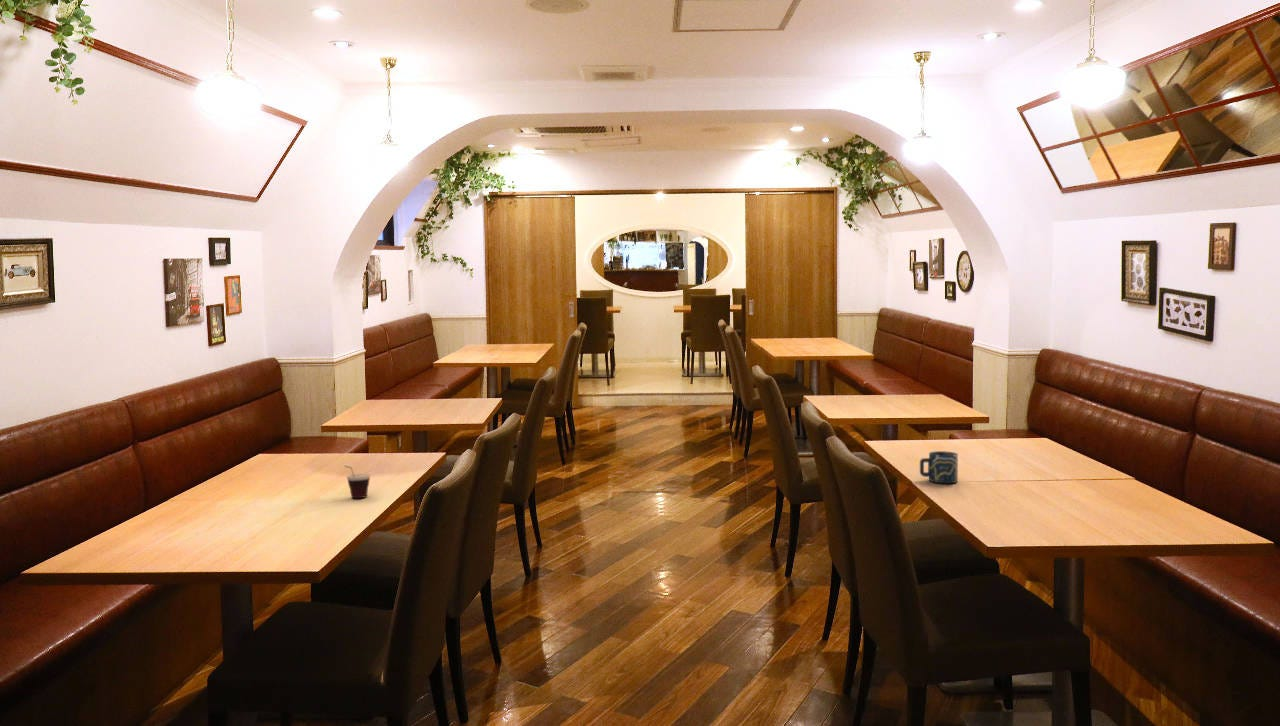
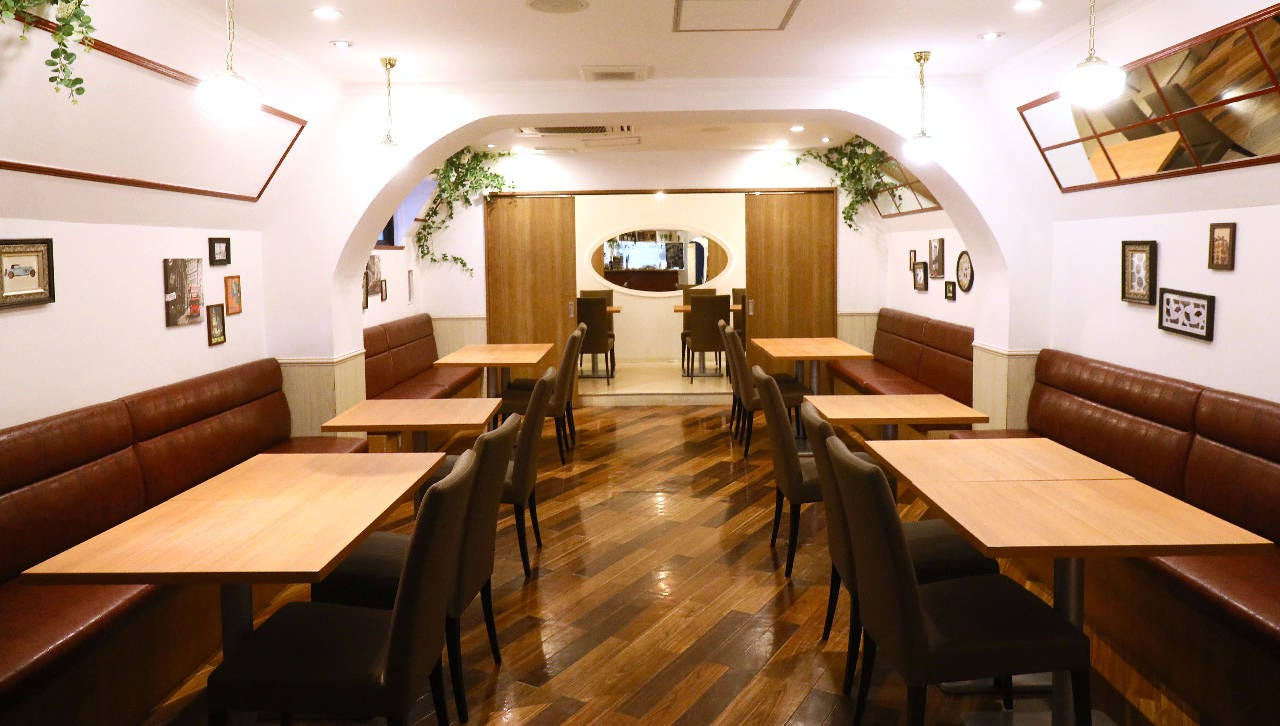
- cup [343,465,371,499]
- cup [919,450,959,484]
